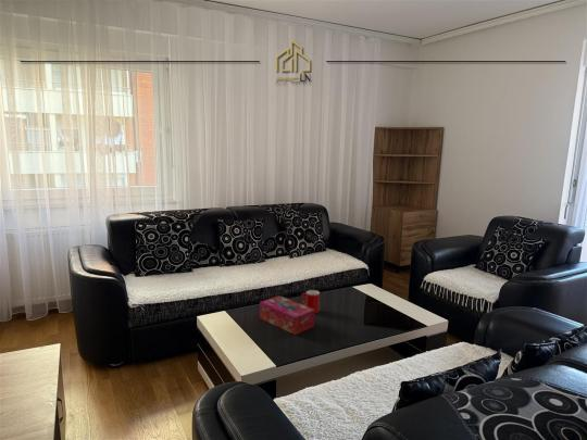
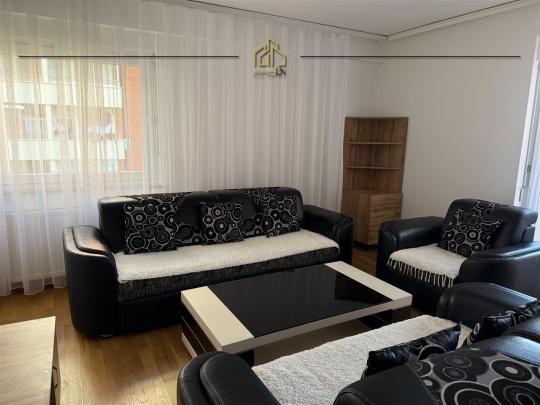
- tissue box [259,294,315,336]
- cup [300,289,321,315]
